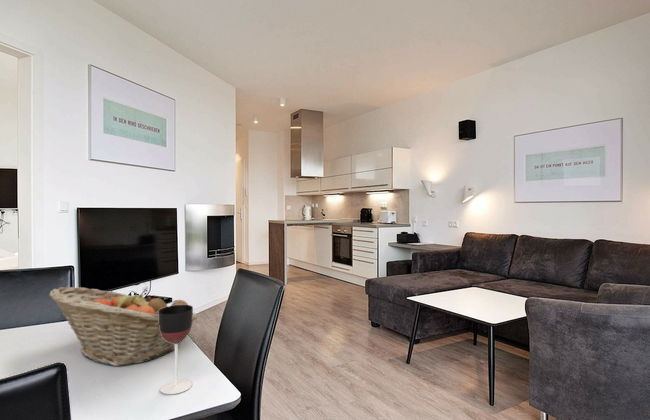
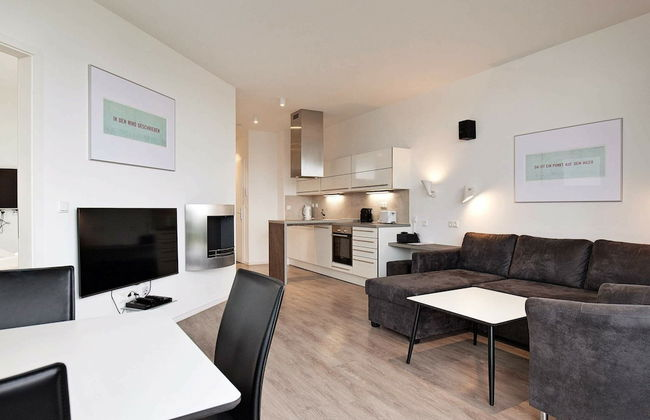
- wineglass [159,304,194,395]
- fruit basket [48,286,198,367]
